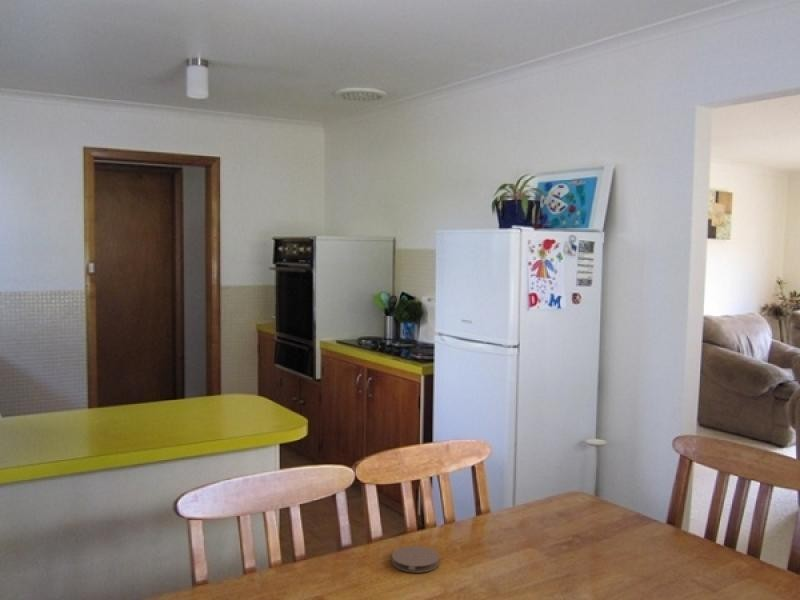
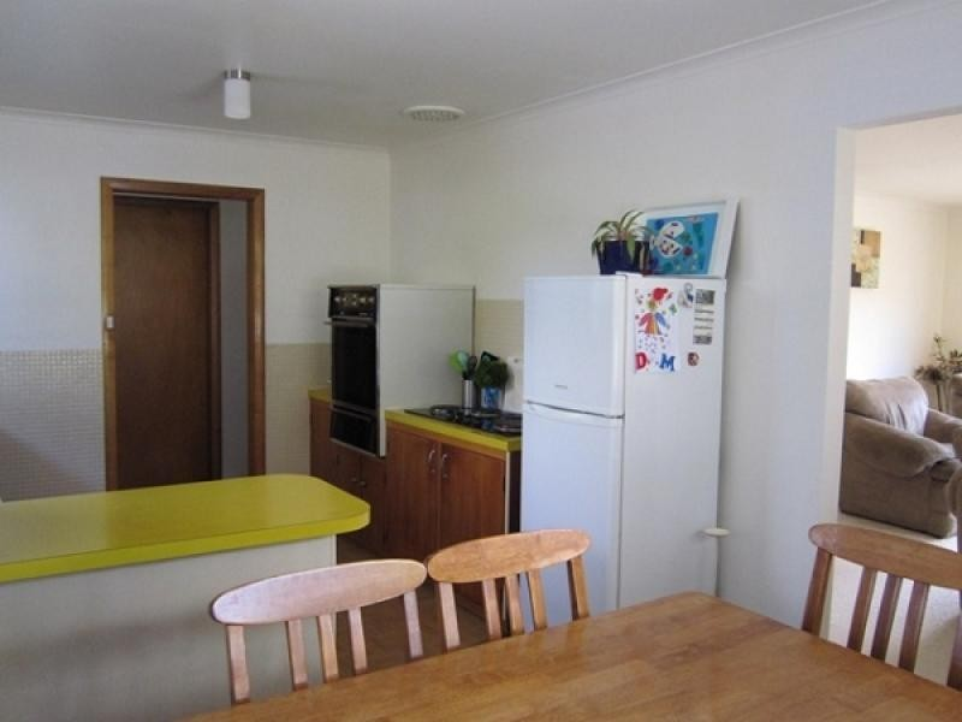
- coaster [391,545,440,574]
